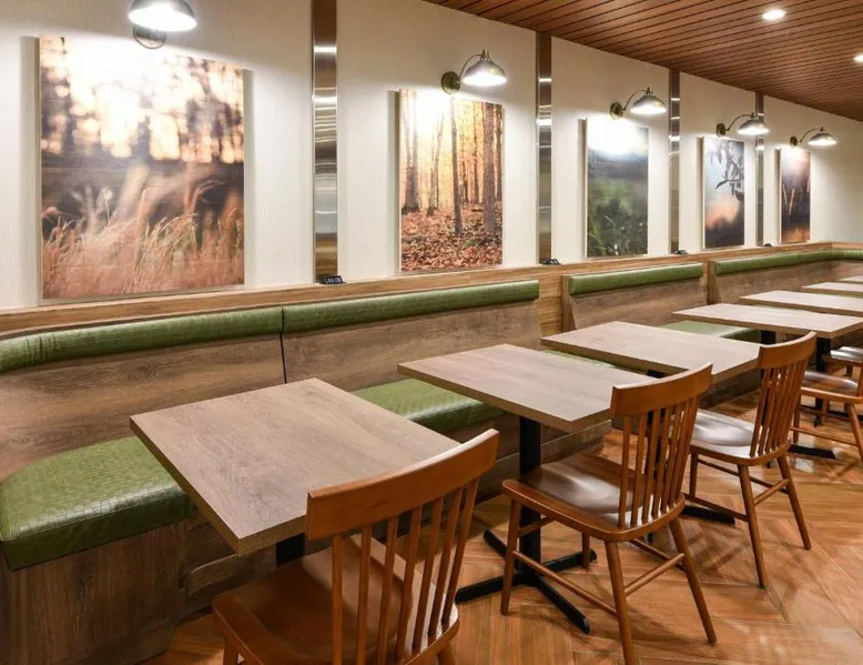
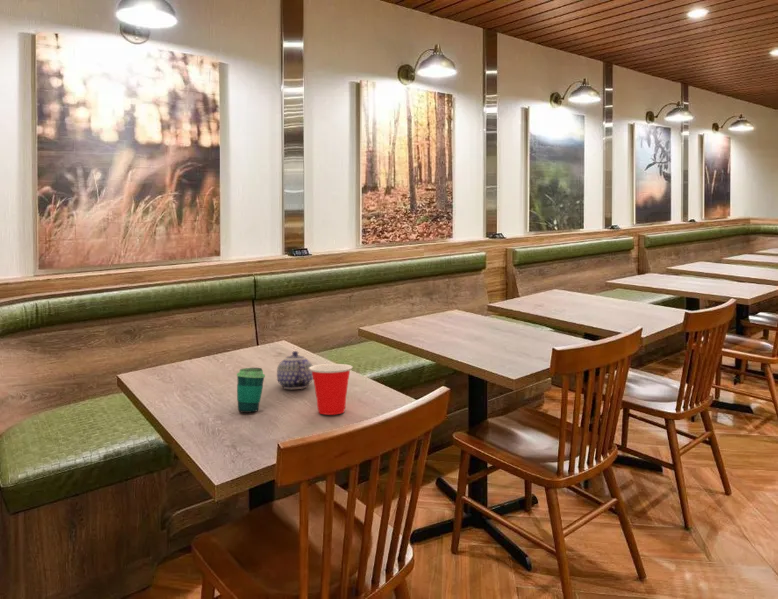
+ cup [236,367,266,414]
+ teapot [276,350,313,390]
+ cup [309,363,353,416]
